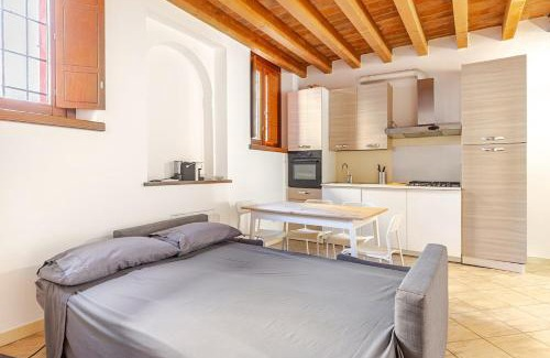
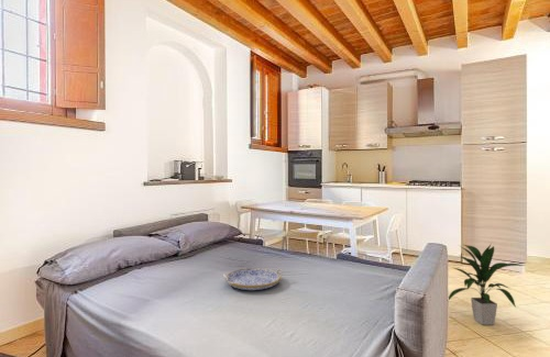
+ indoor plant [448,244,525,326]
+ serving tray [222,267,284,291]
